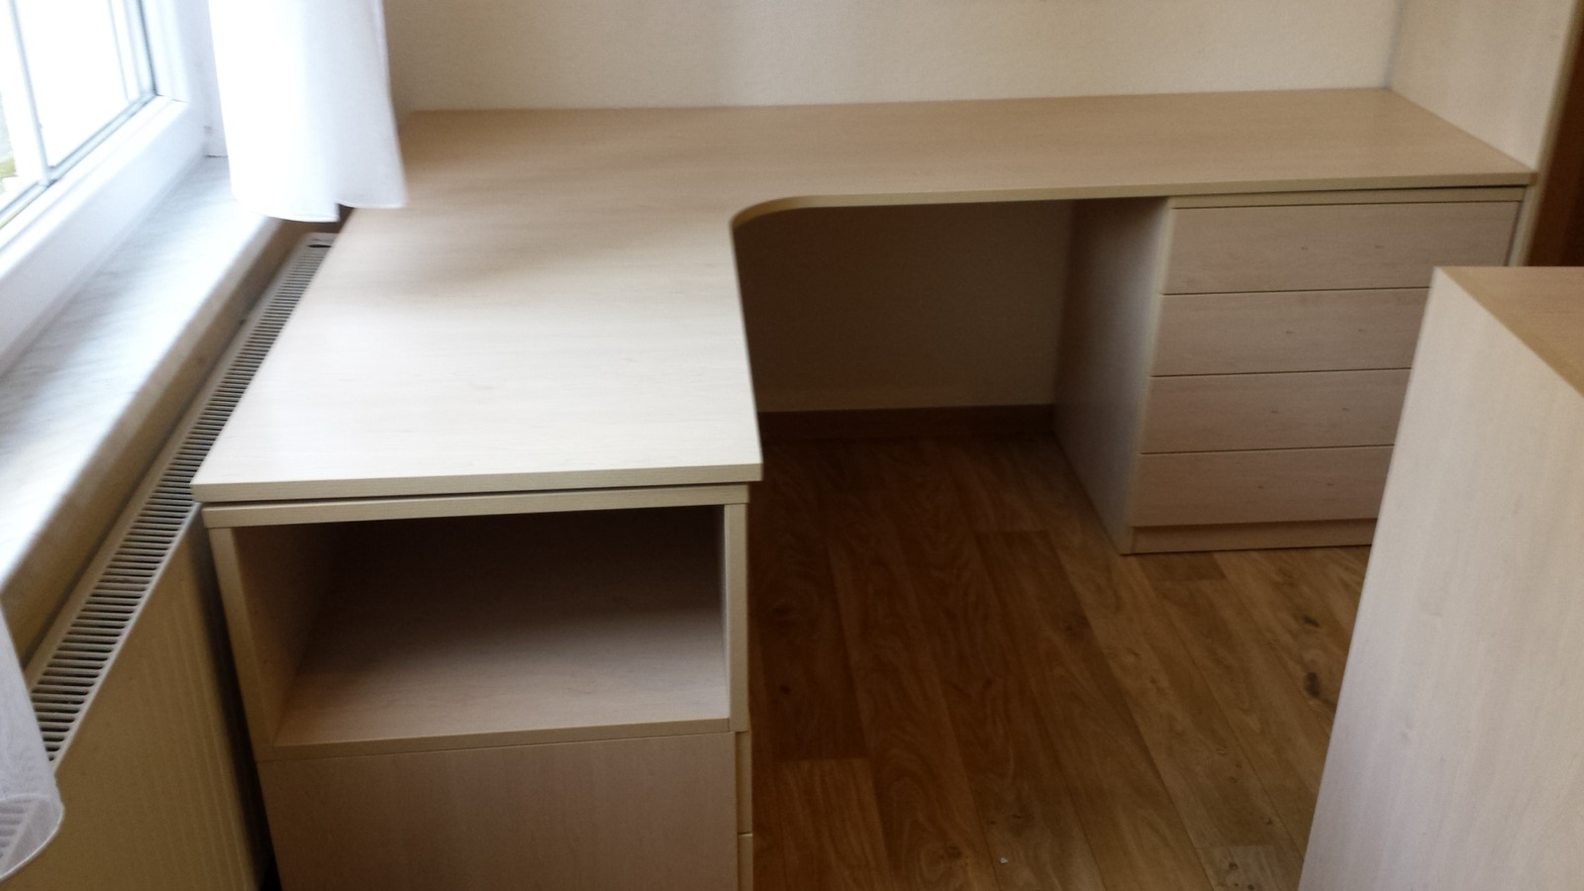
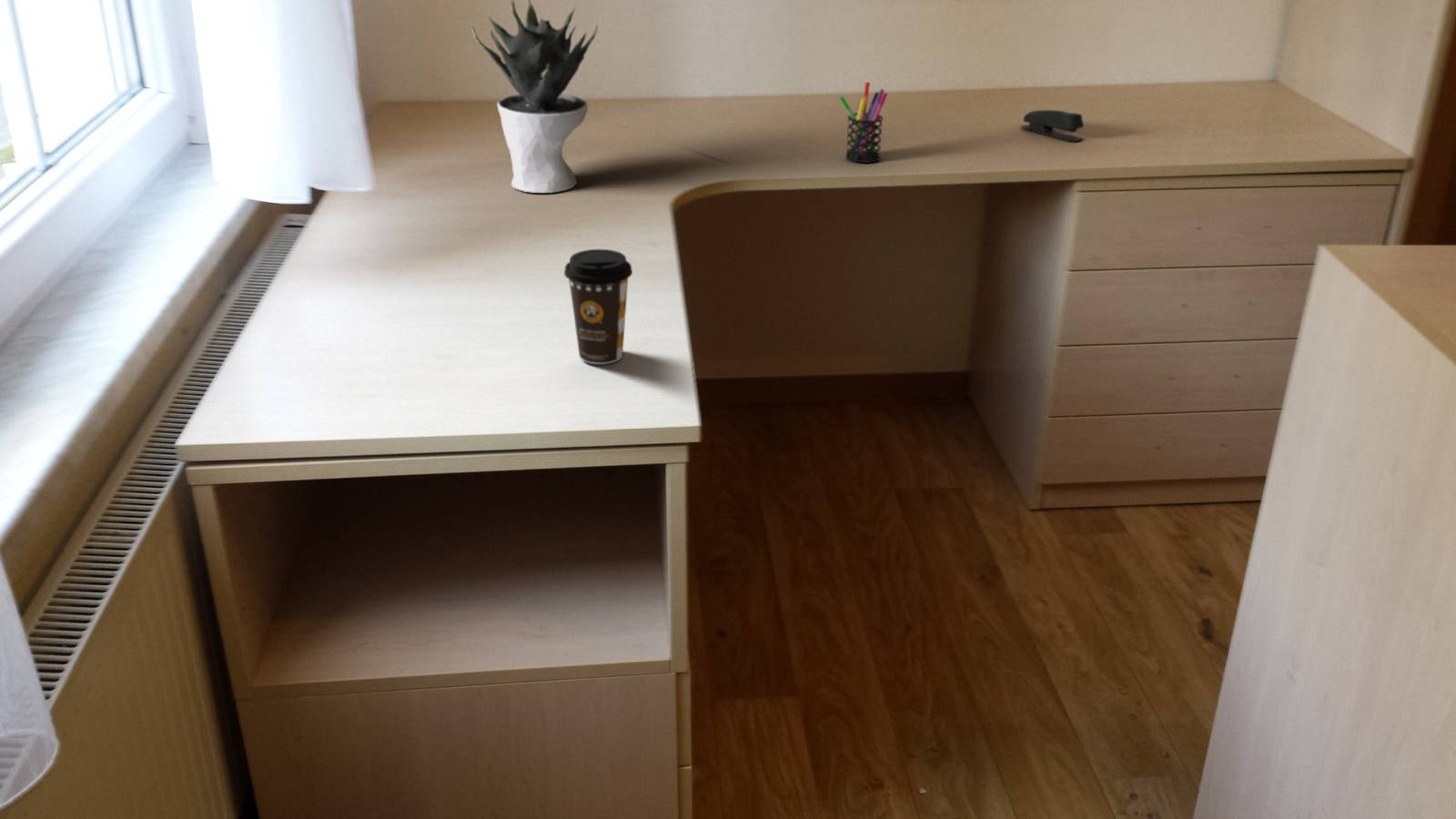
+ pen holder [838,81,888,164]
+ potted plant [471,0,599,194]
+ stapler [1019,109,1085,143]
+ coffee cup [563,248,633,365]
